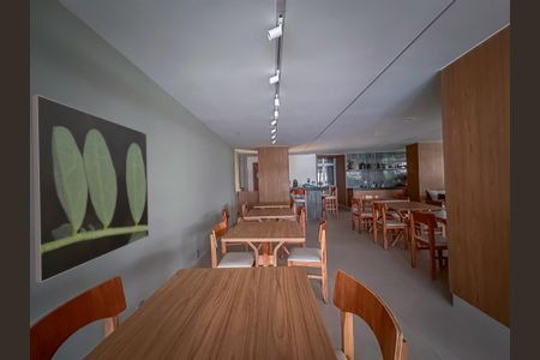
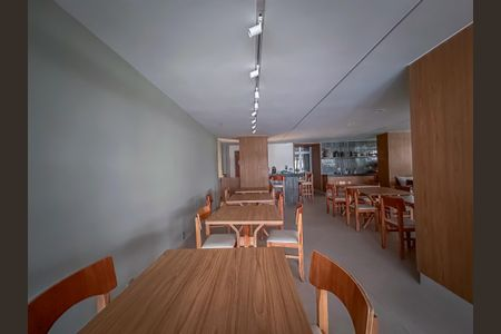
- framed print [30,94,150,284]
